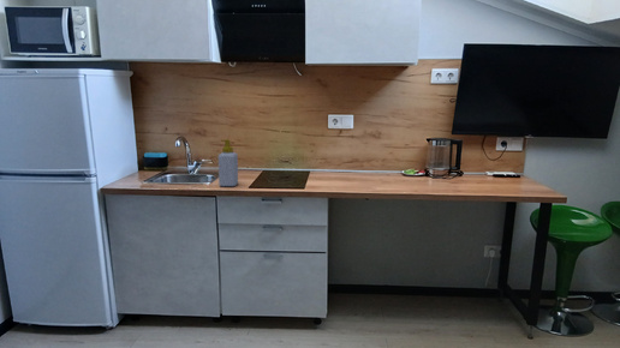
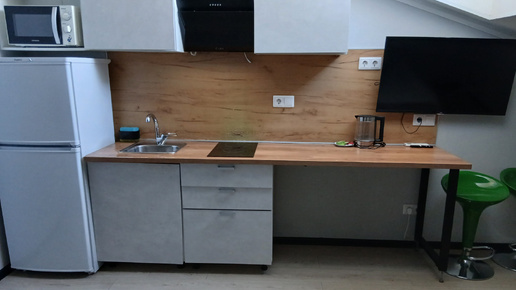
- soap bottle [217,138,239,187]
